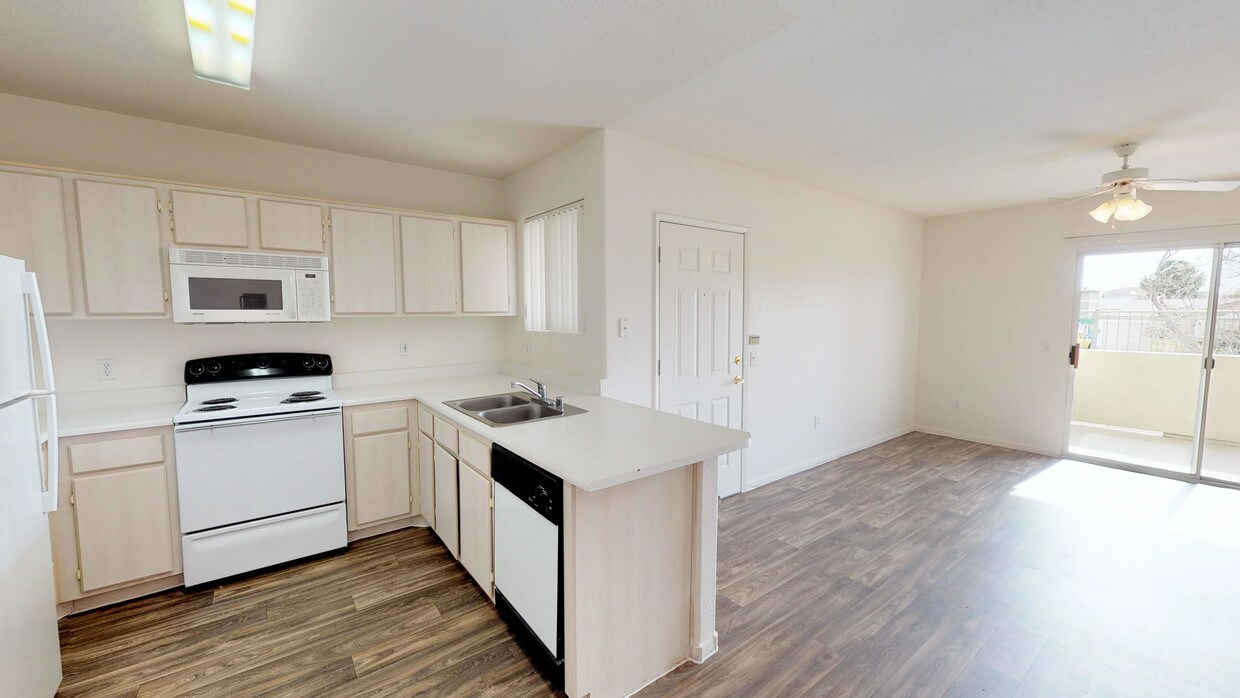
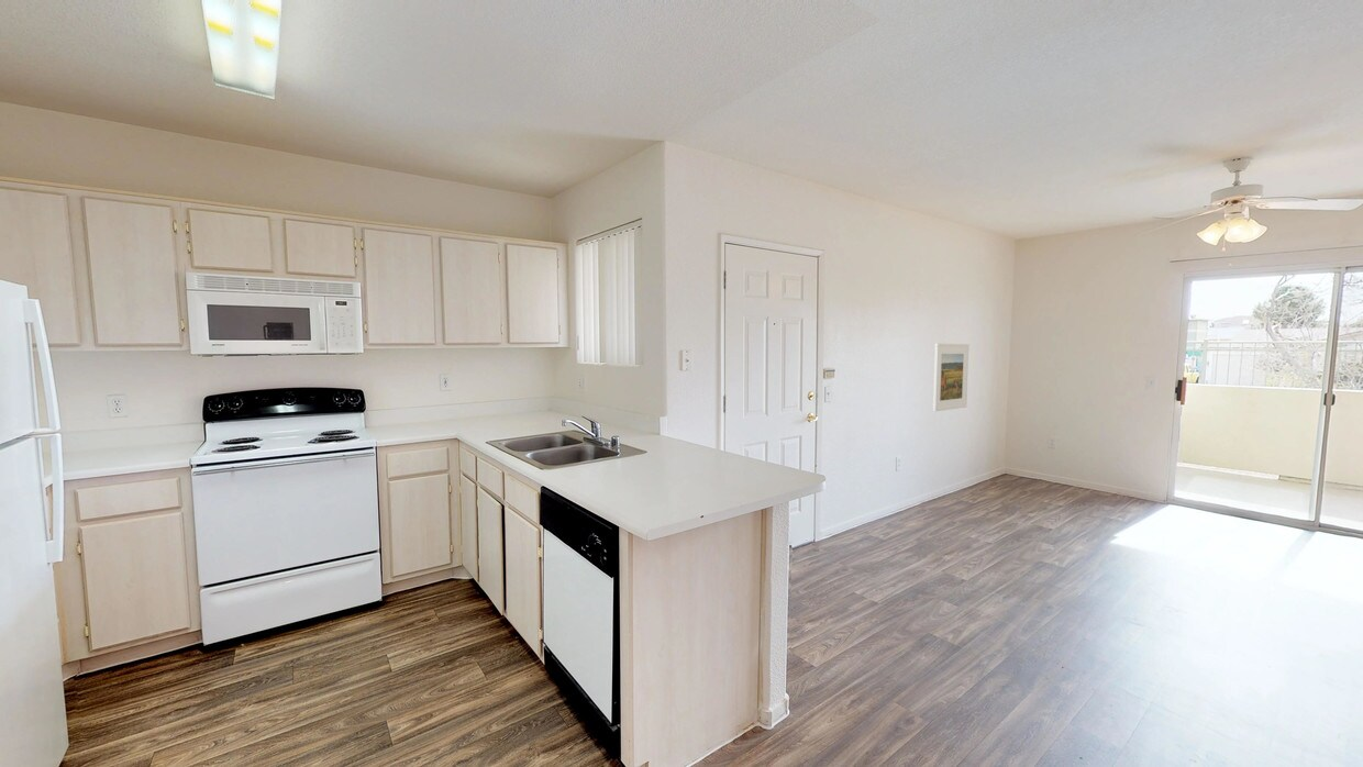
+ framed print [932,343,969,412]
